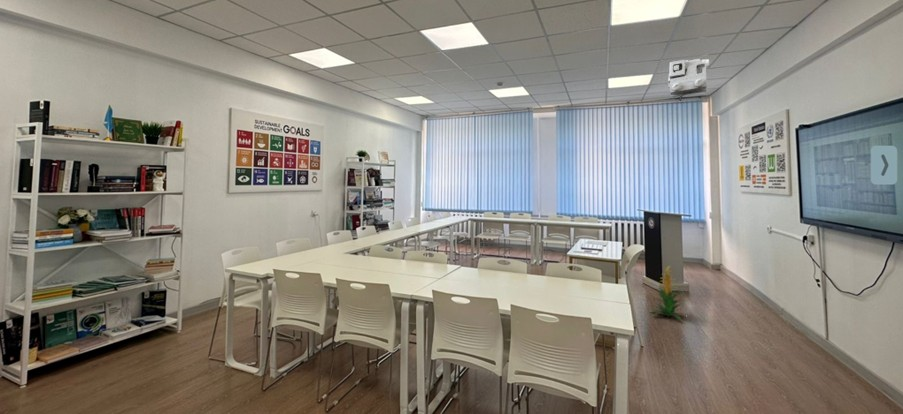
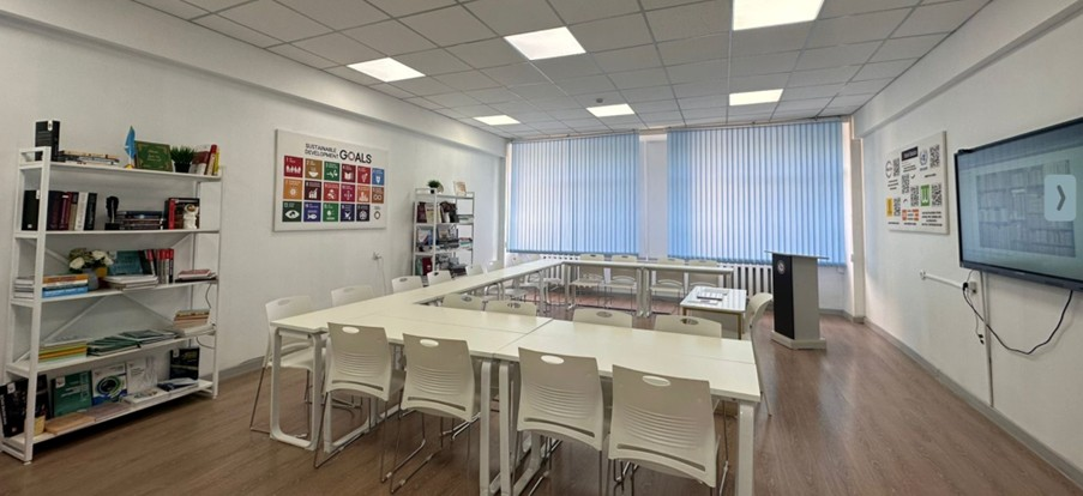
- indoor plant [648,265,686,321]
- total station [667,58,710,98]
